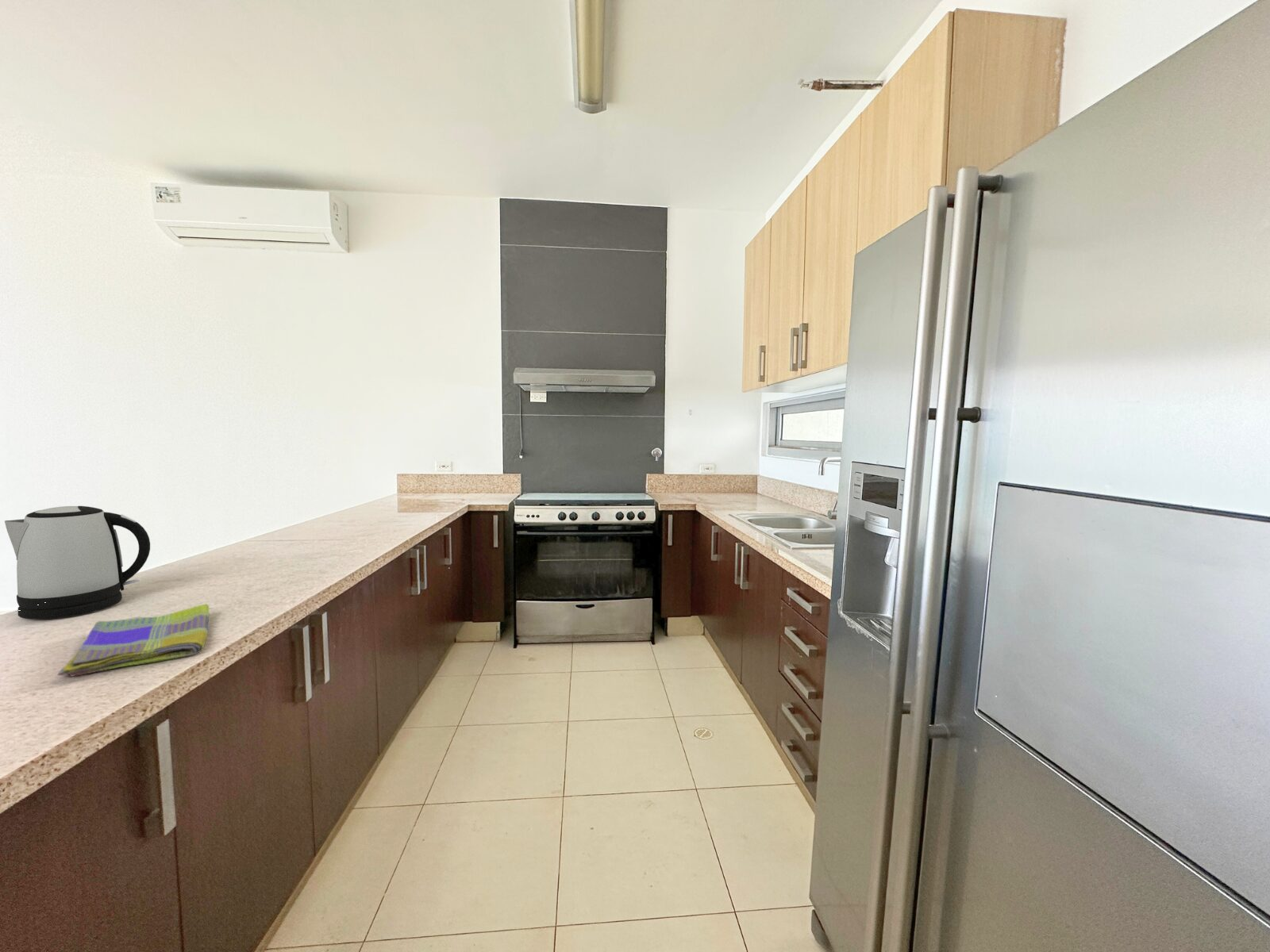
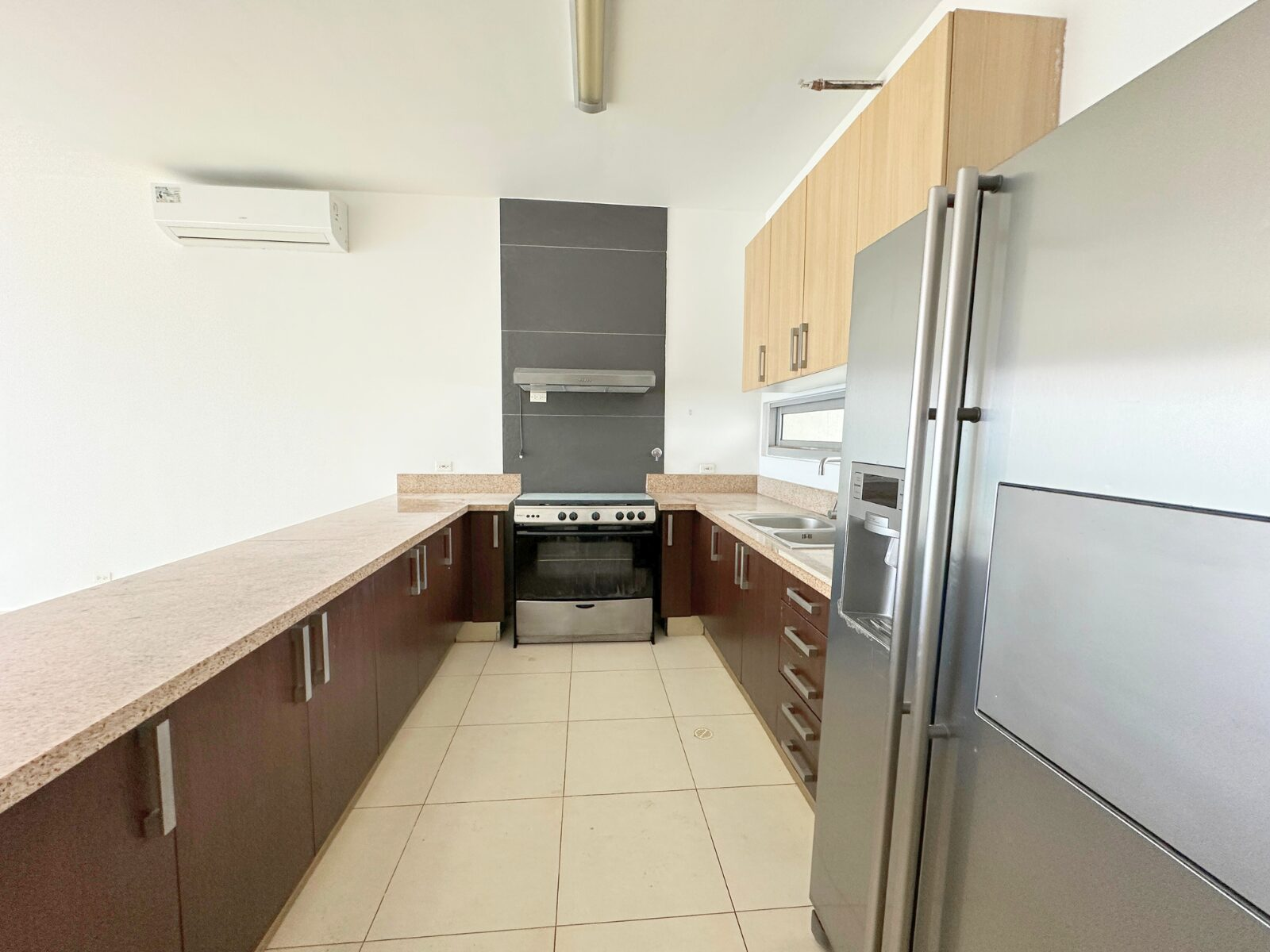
- kettle [4,505,151,620]
- dish towel [56,604,210,678]
